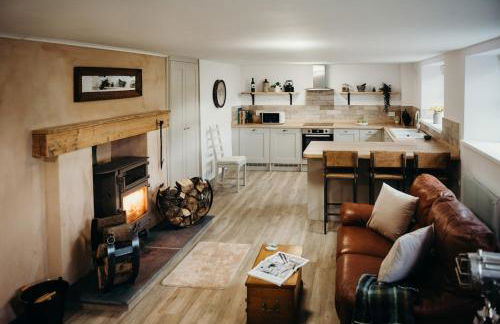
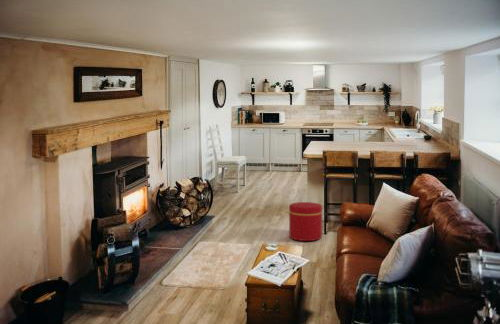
+ ottoman [288,201,323,242]
